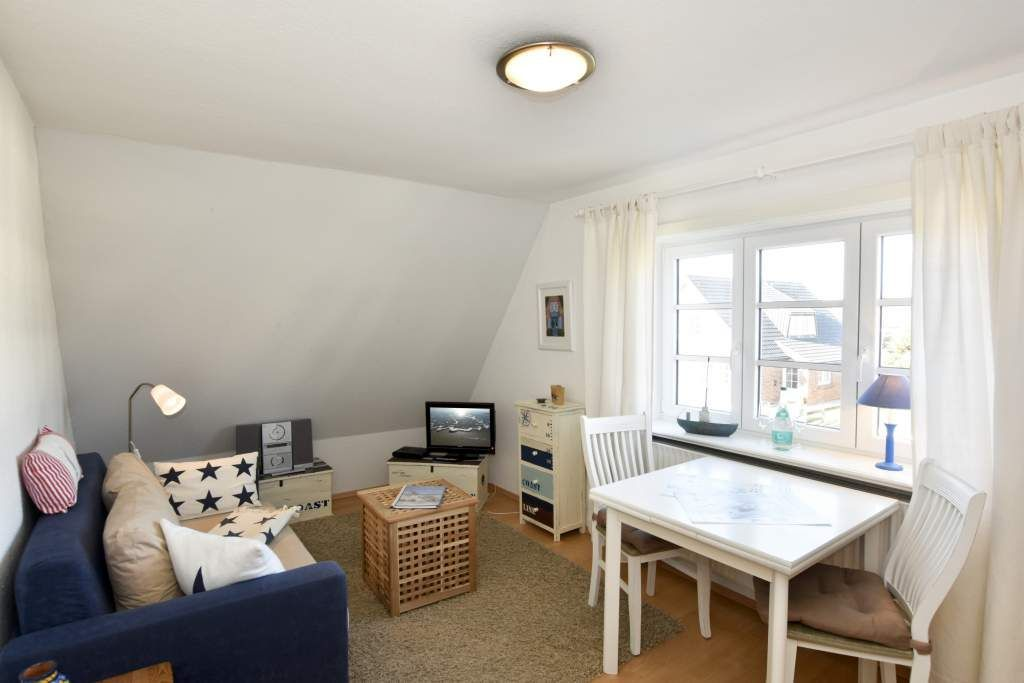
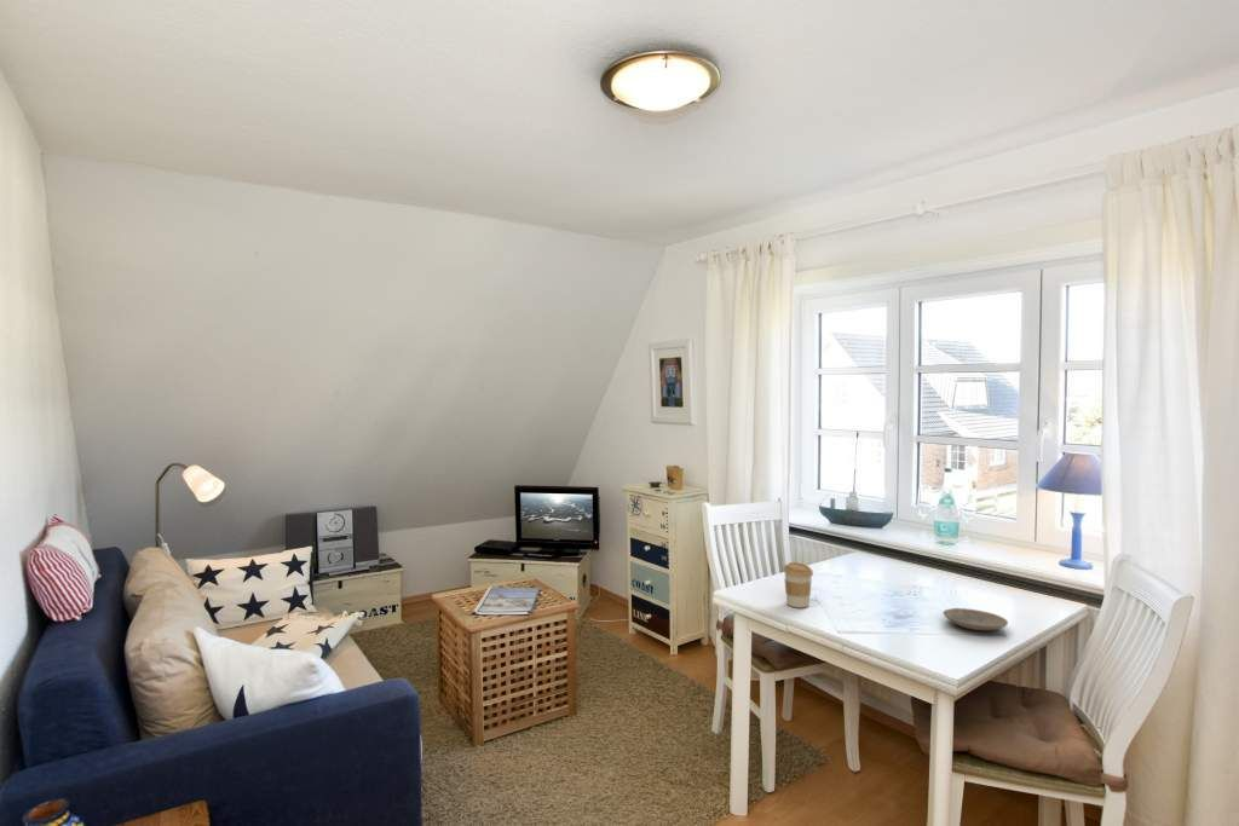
+ plate [941,607,1009,631]
+ coffee cup [783,561,814,608]
